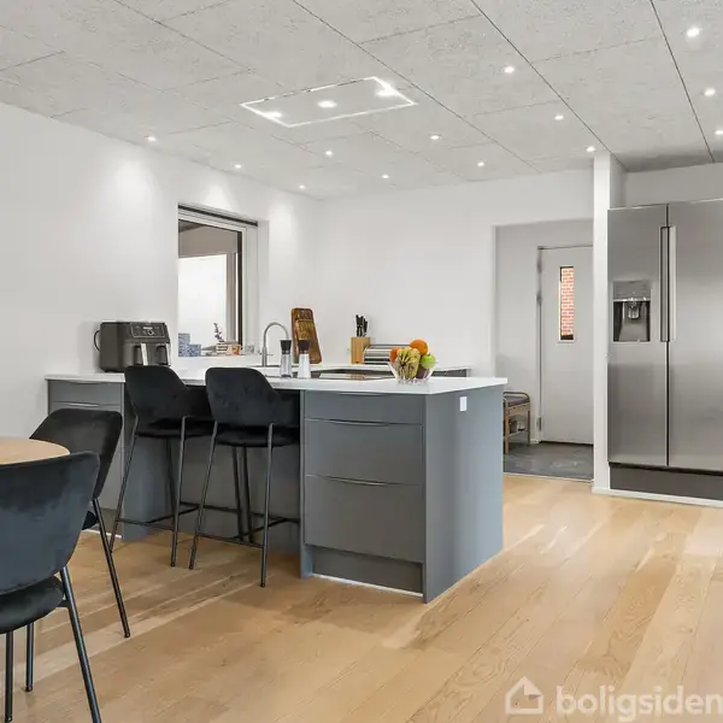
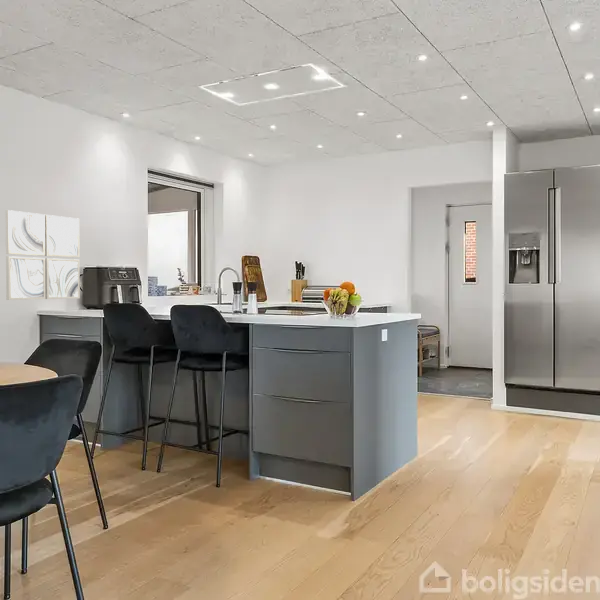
+ wall art [4,209,81,301]
